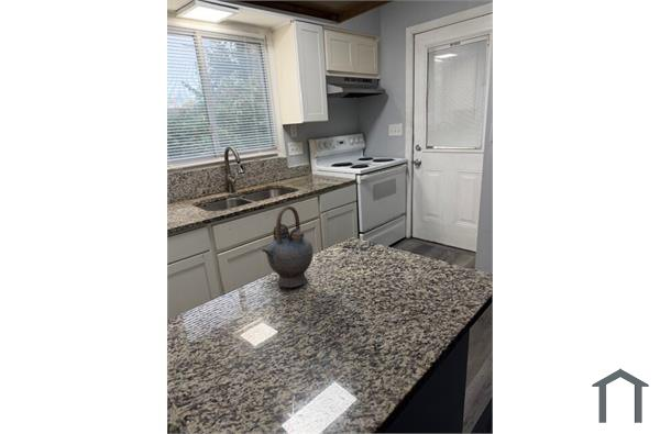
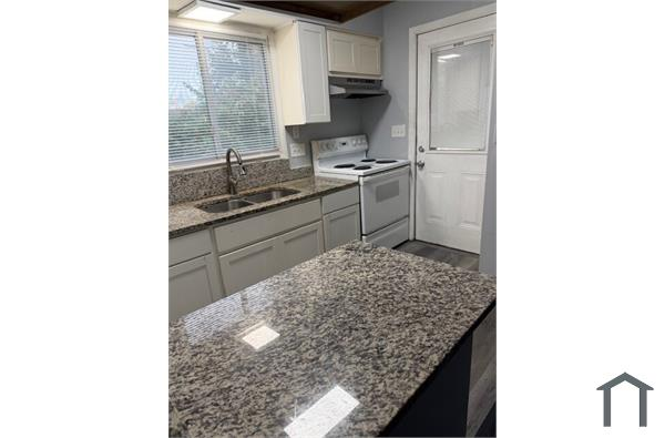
- teapot [261,204,314,289]
